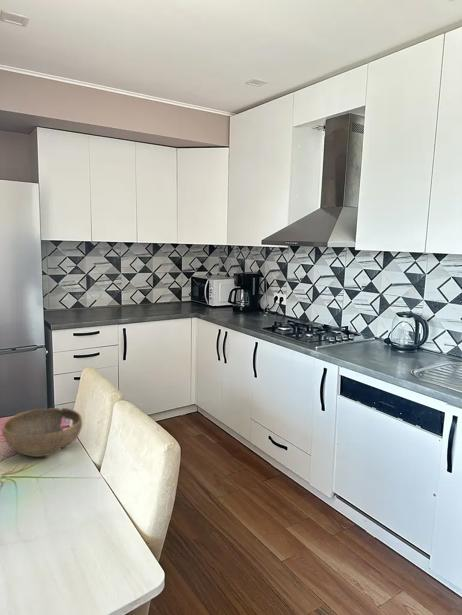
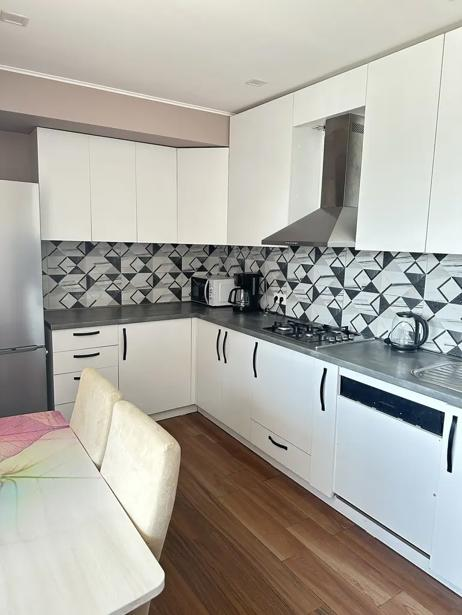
- bowl [1,407,83,458]
